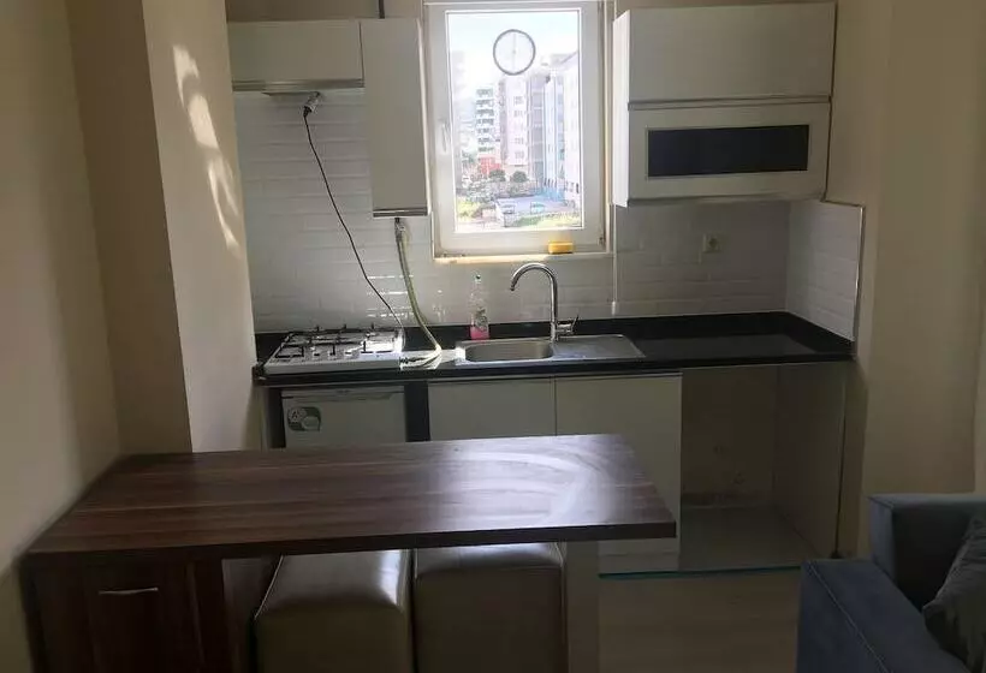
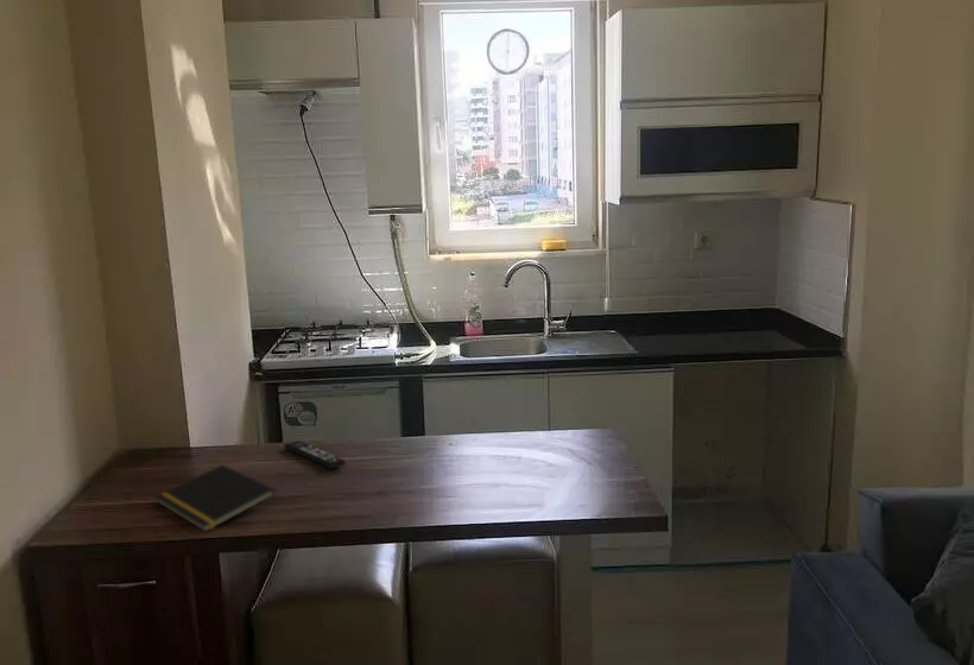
+ remote control [283,439,347,470]
+ notepad [154,463,277,533]
